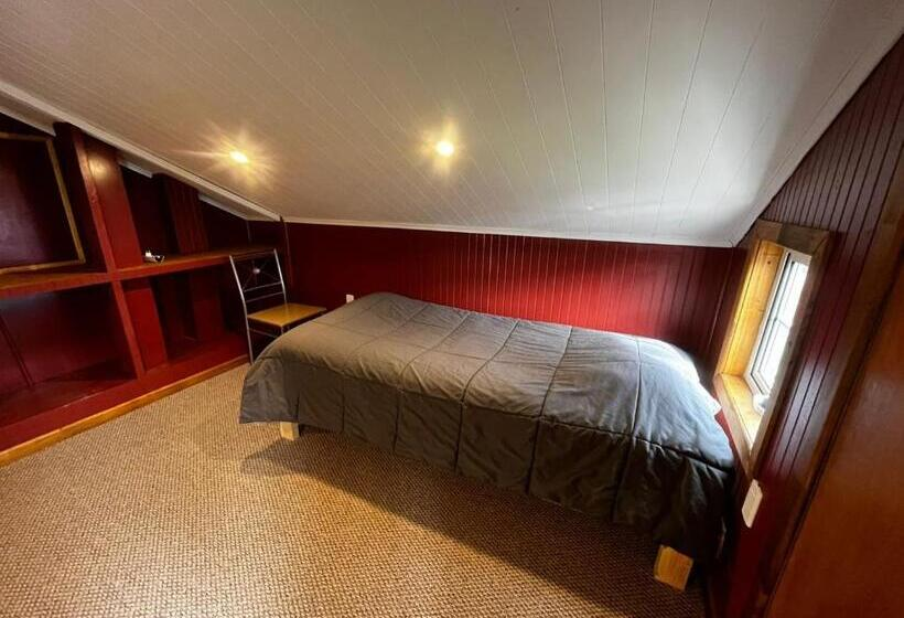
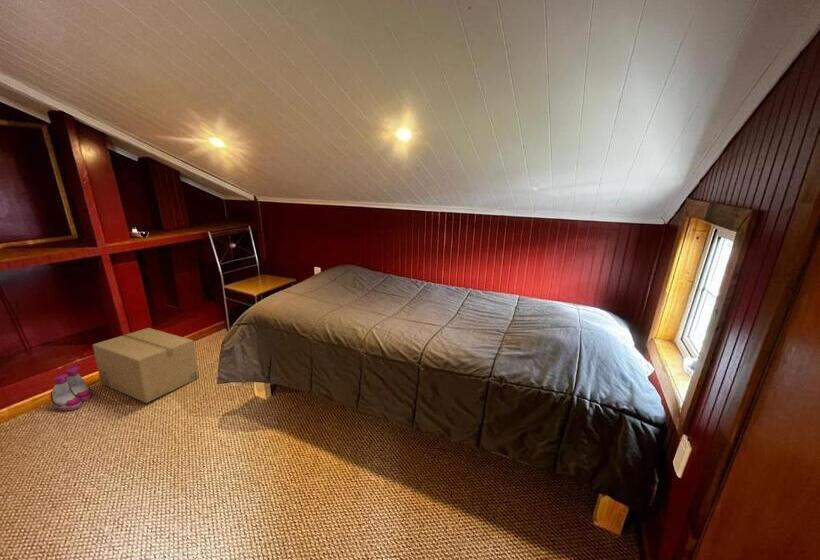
+ cardboard box [92,327,200,404]
+ boots [49,365,92,411]
